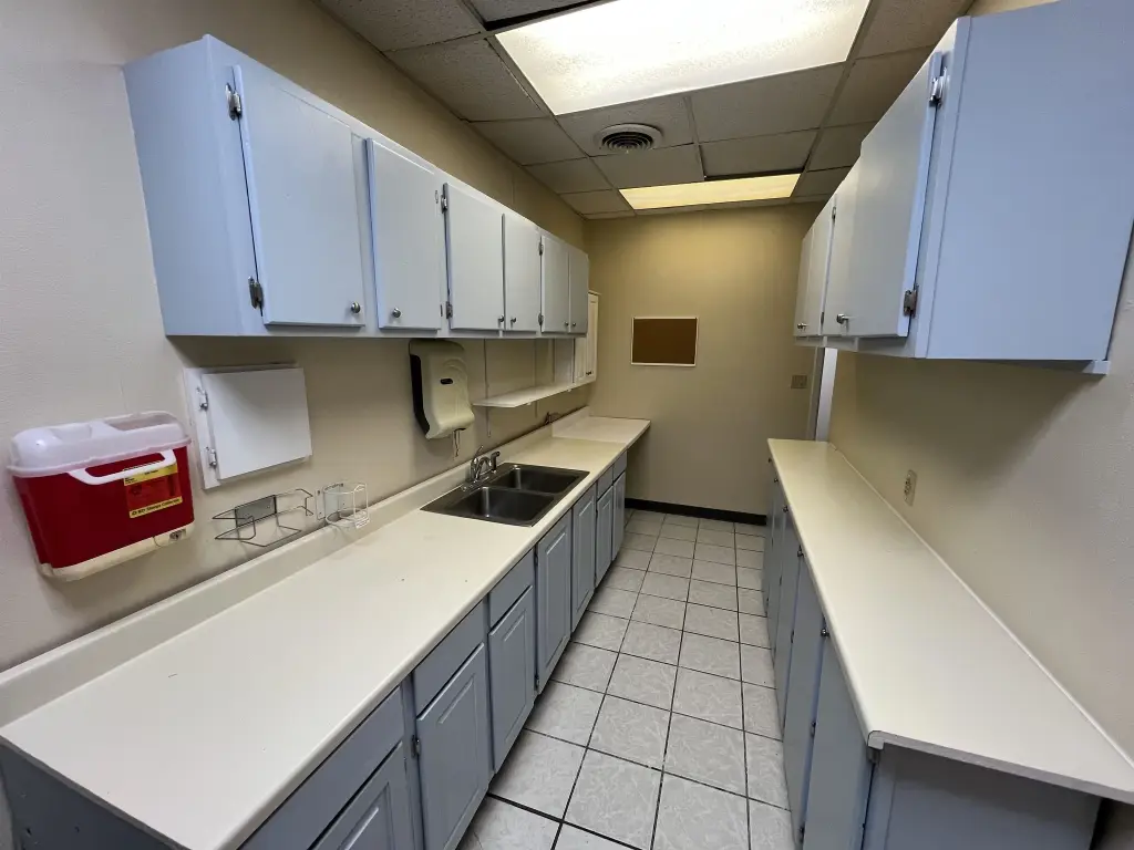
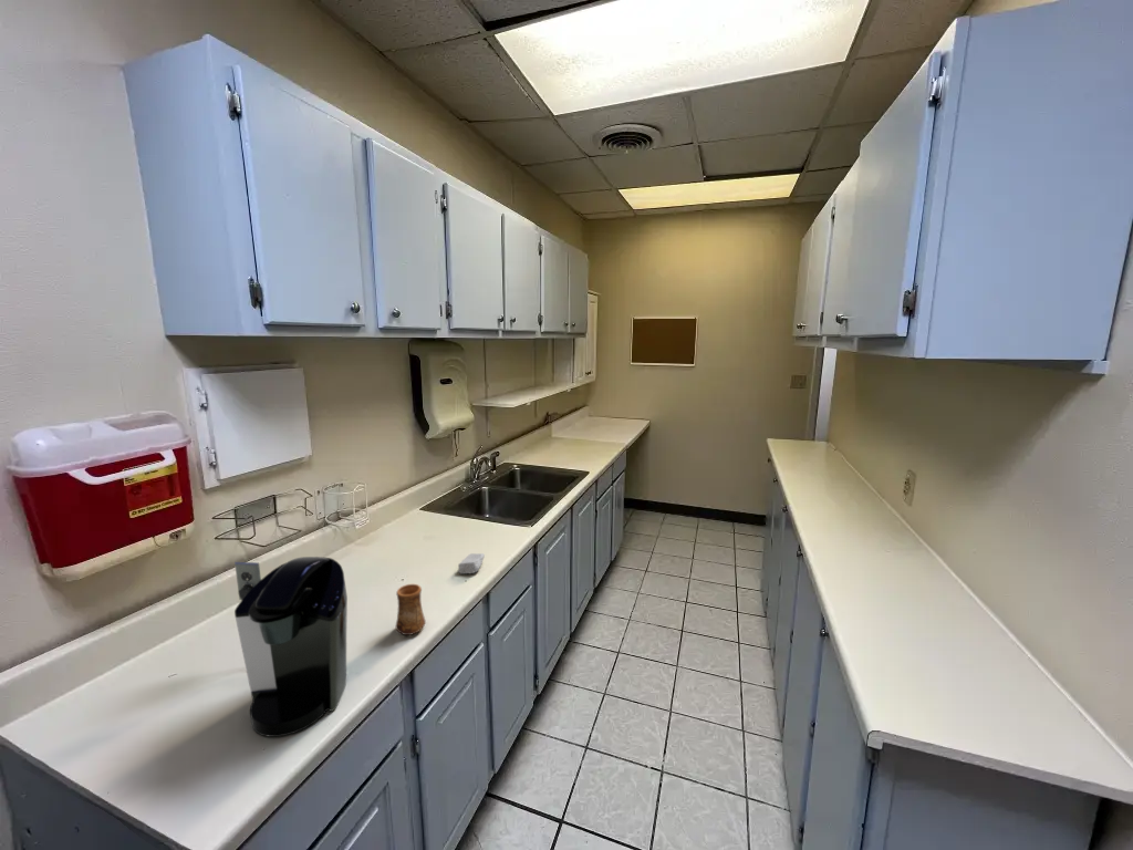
+ soap bar [457,552,486,574]
+ cup [395,583,427,636]
+ coffee maker [233,556,349,738]
